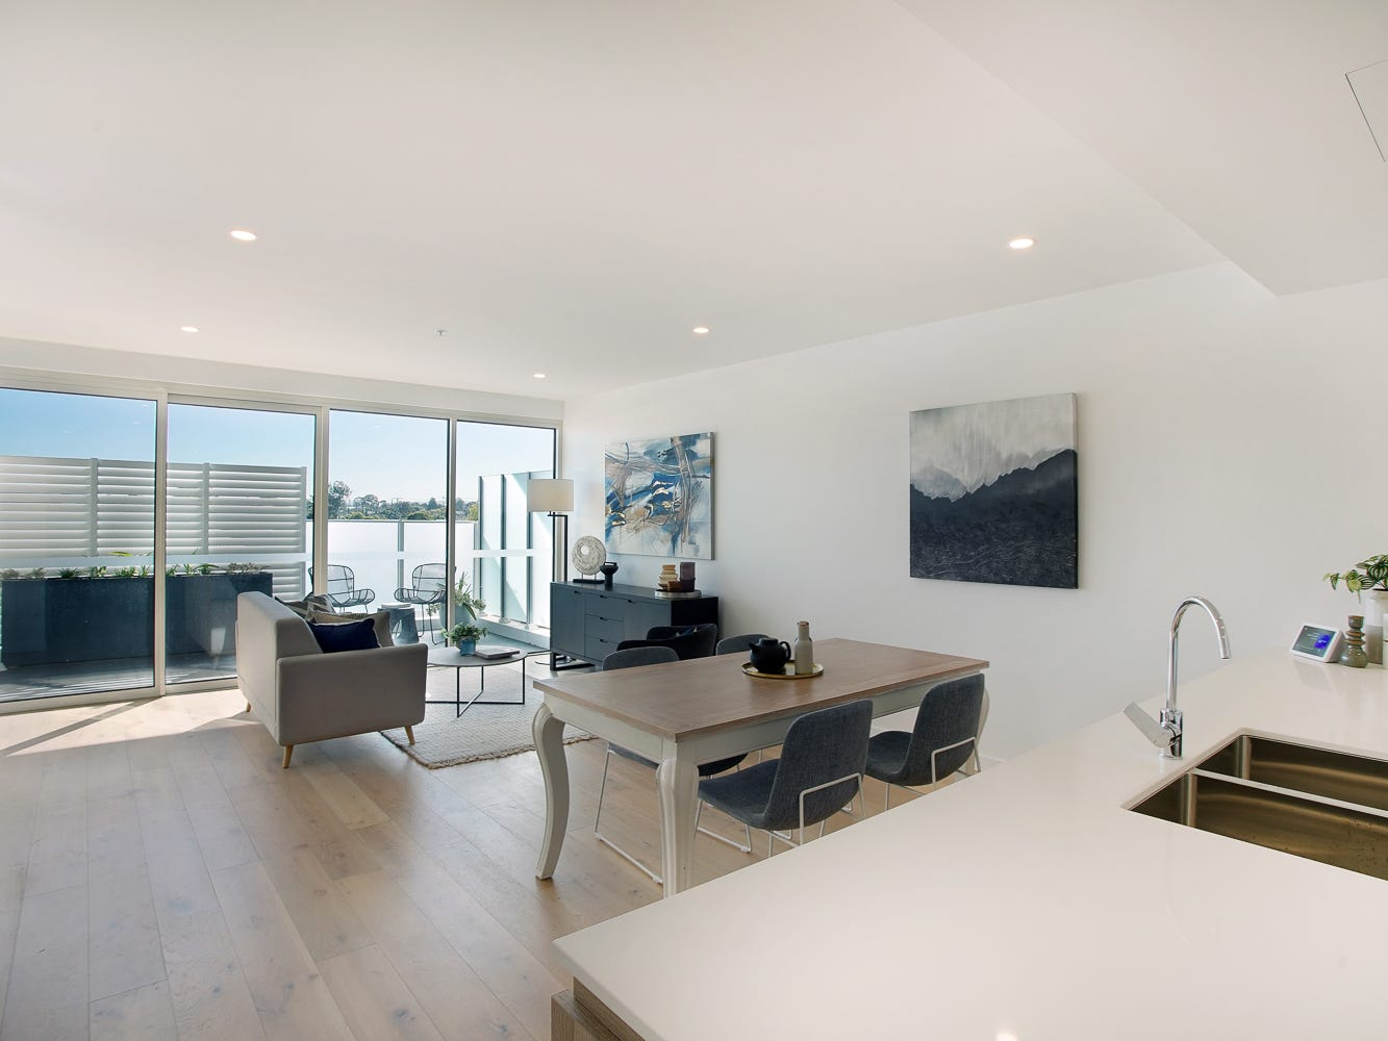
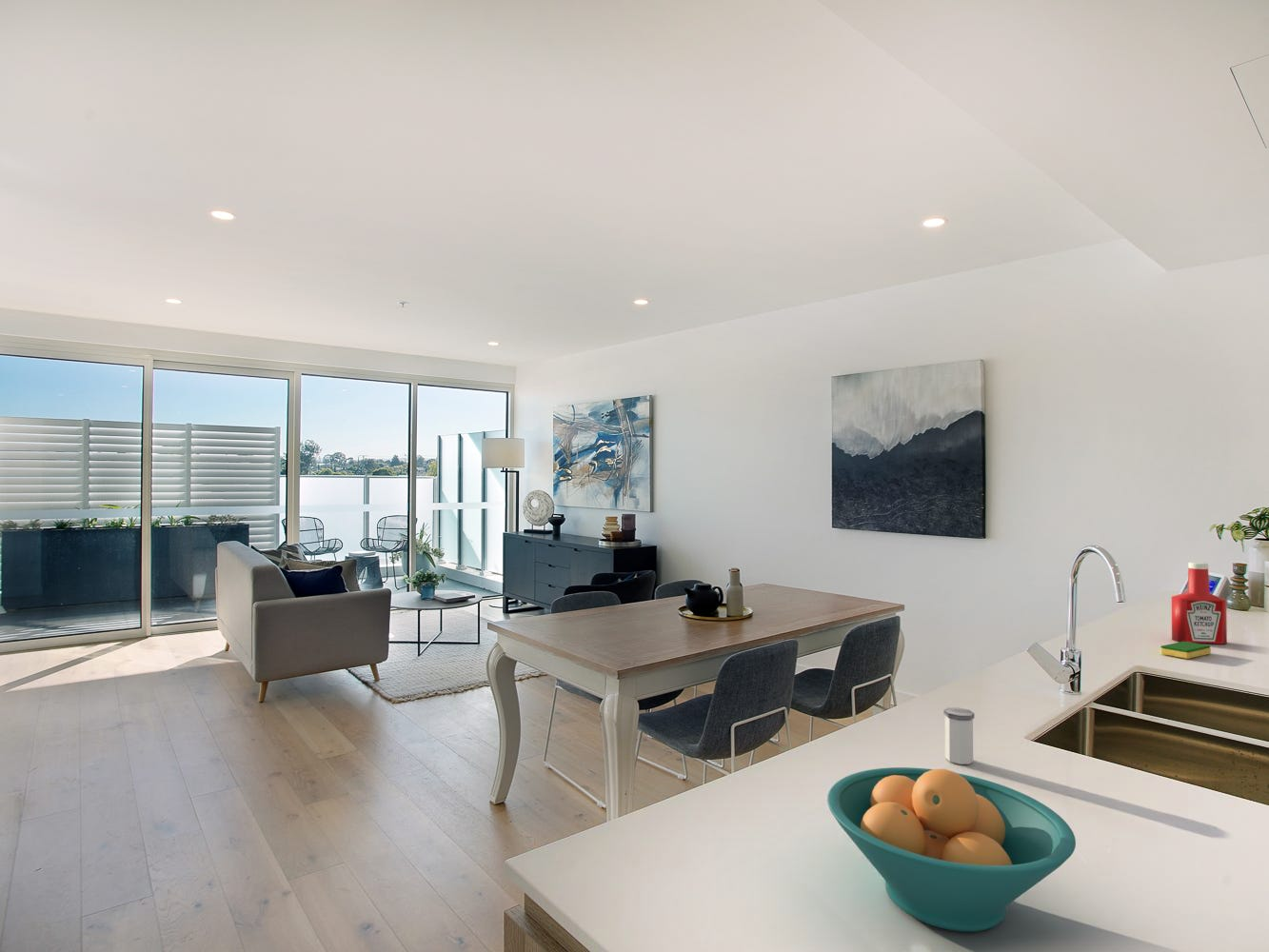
+ soap bottle [1171,562,1228,645]
+ salt shaker [942,706,975,765]
+ fruit bowl [826,766,1077,933]
+ dish sponge [1160,642,1212,660]
